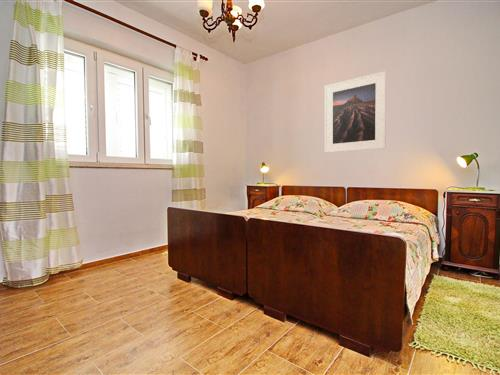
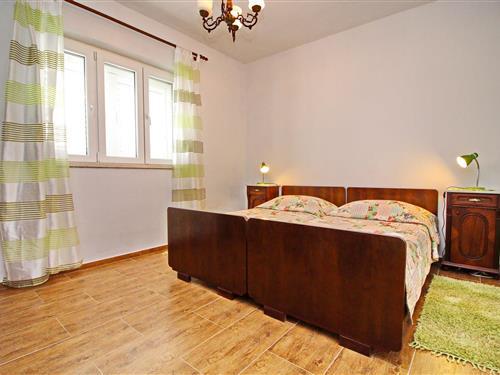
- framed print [324,71,387,154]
